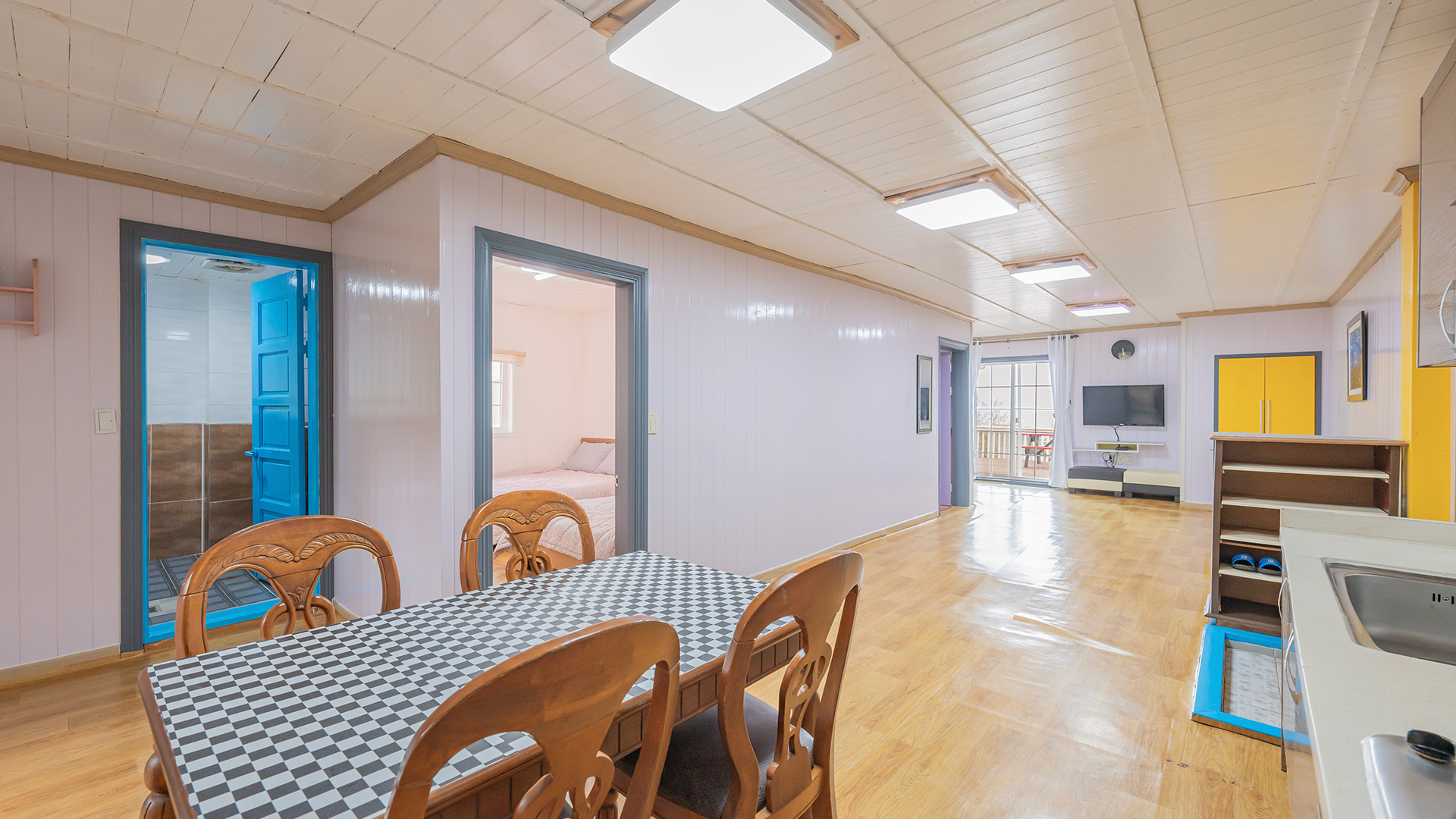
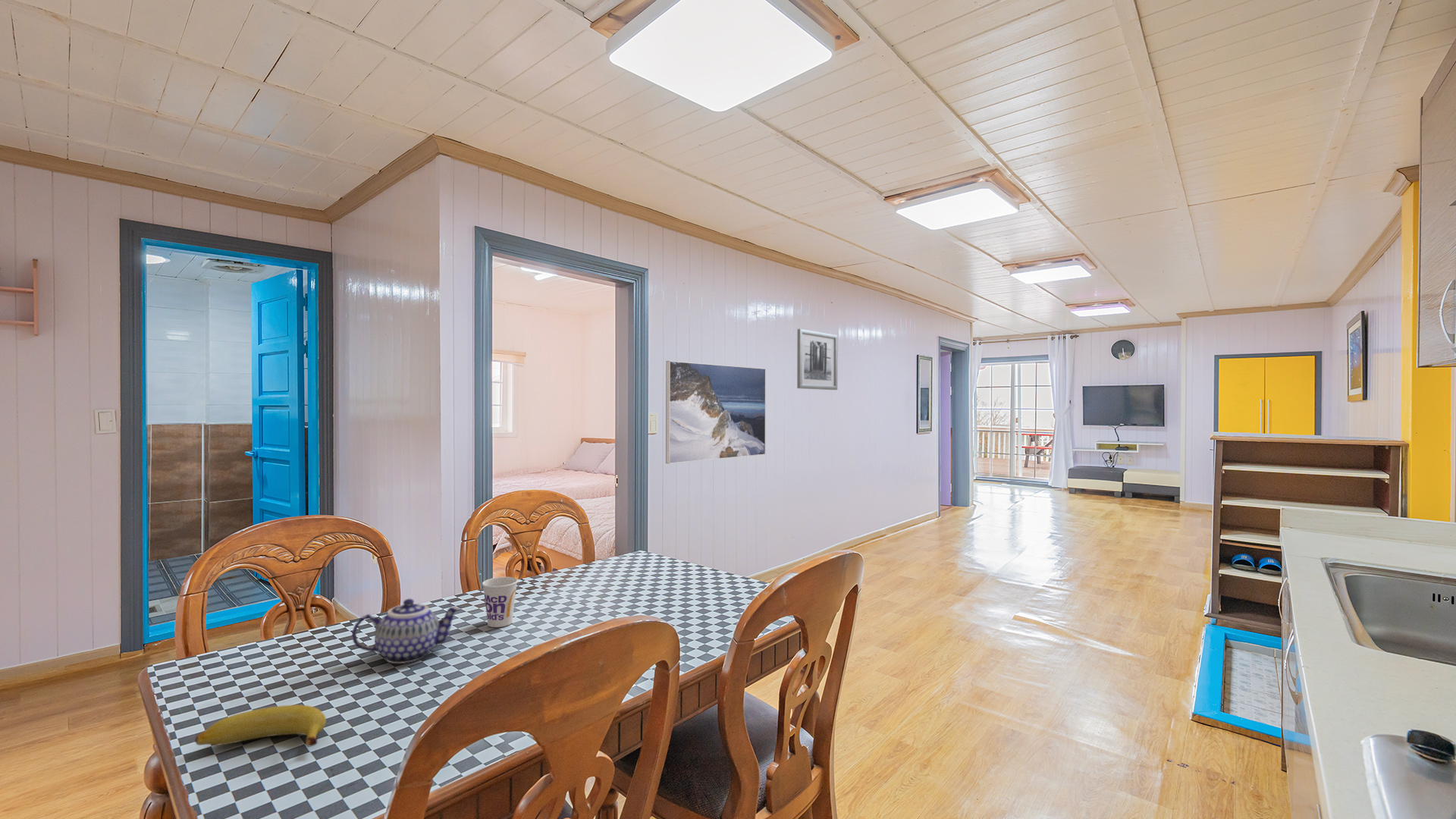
+ cup [482,576,519,628]
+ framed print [665,360,767,464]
+ banana [194,704,327,747]
+ wall art [796,328,839,391]
+ teapot [351,598,462,664]
